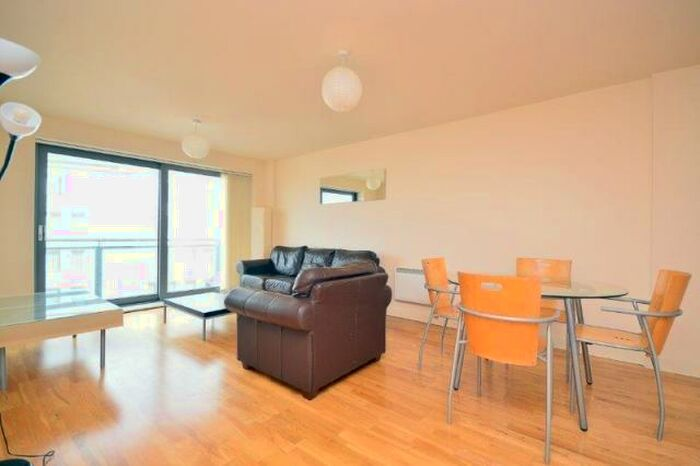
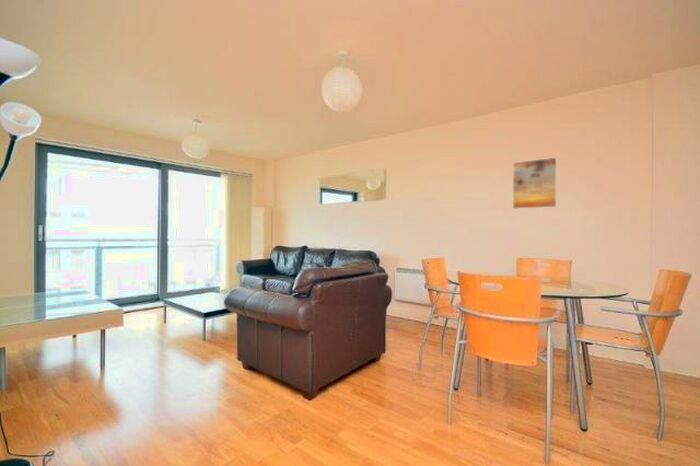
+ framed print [512,156,558,210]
